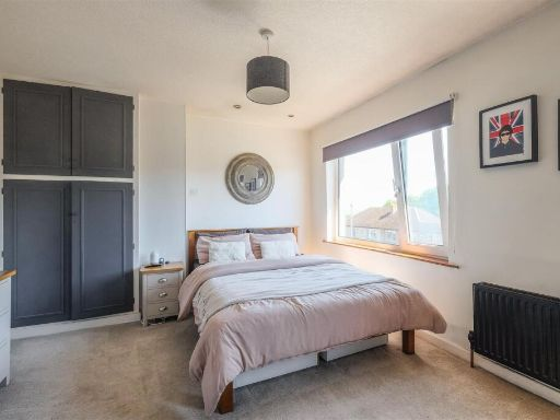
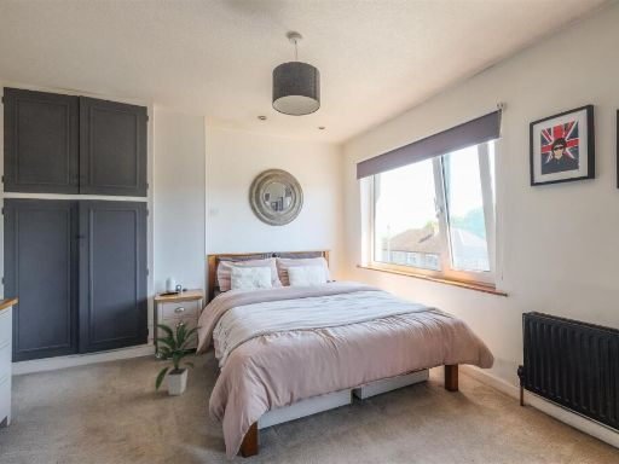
+ indoor plant [146,315,208,396]
